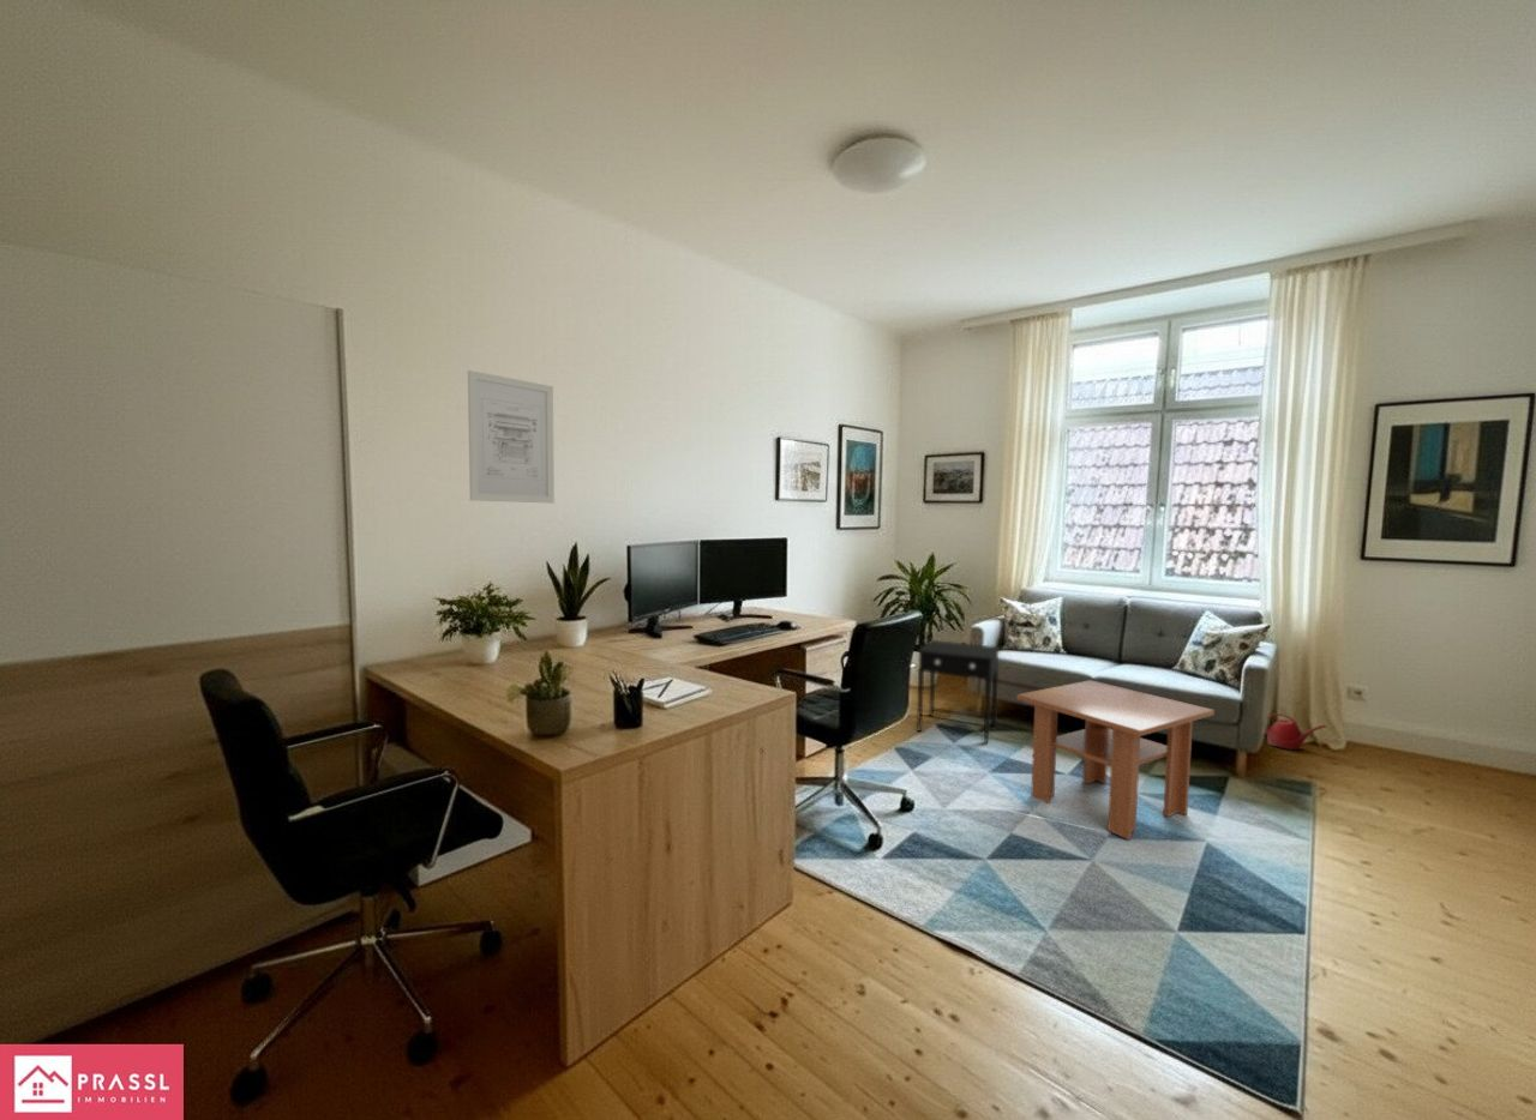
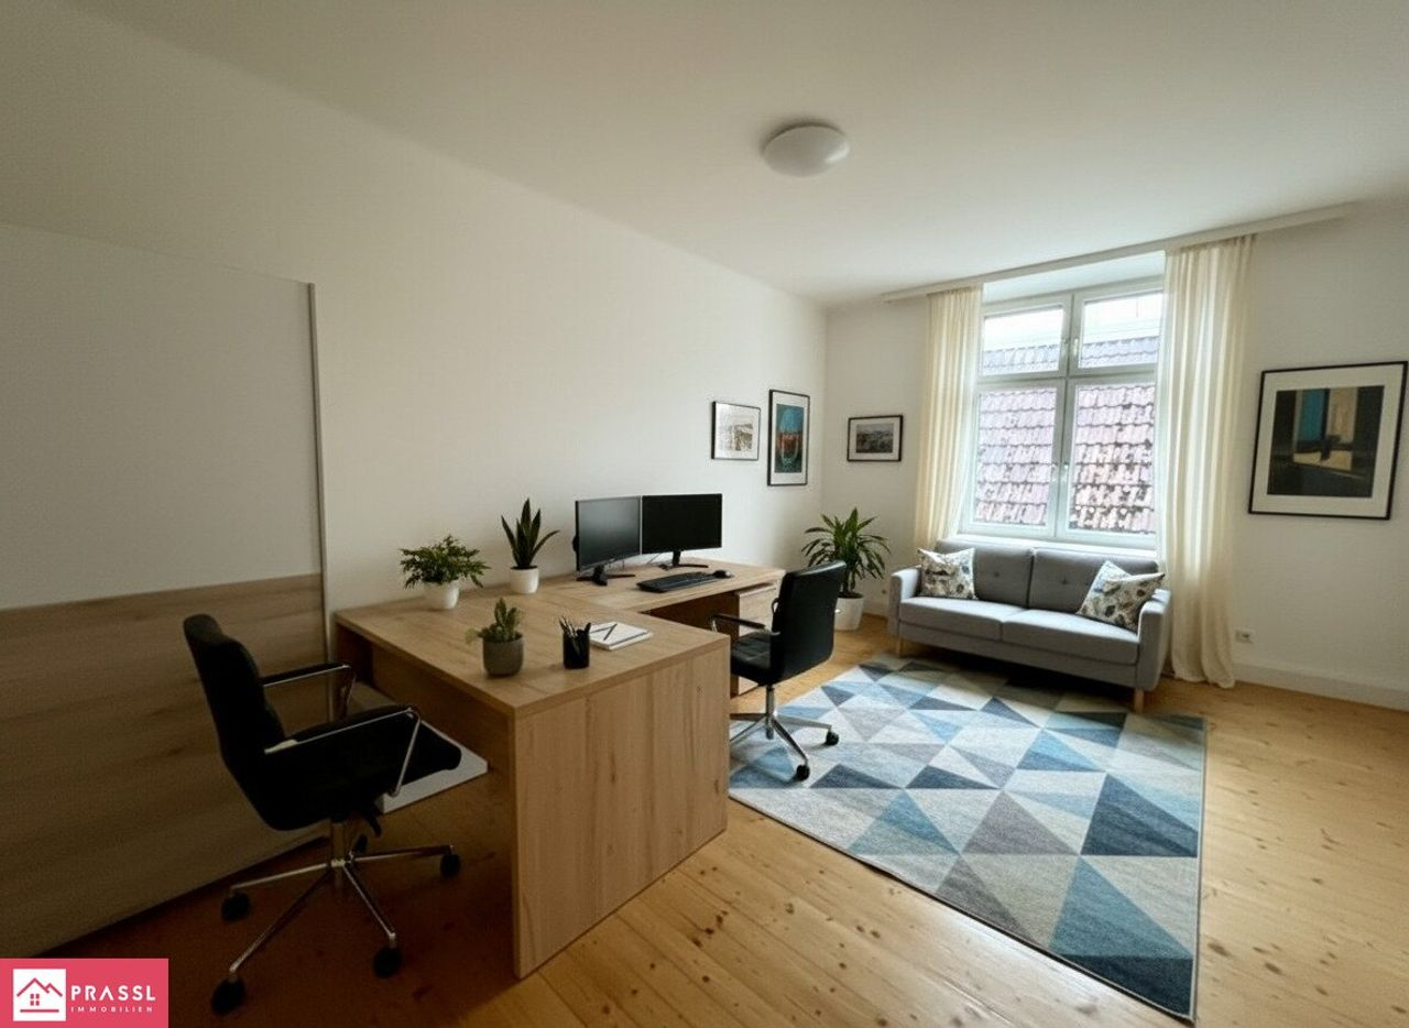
- coffee table [1015,679,1216,841]
- side table [916,639,1001,743]
- wall art [467,369,556,505]
- watering can [1265,712,1327,751]
